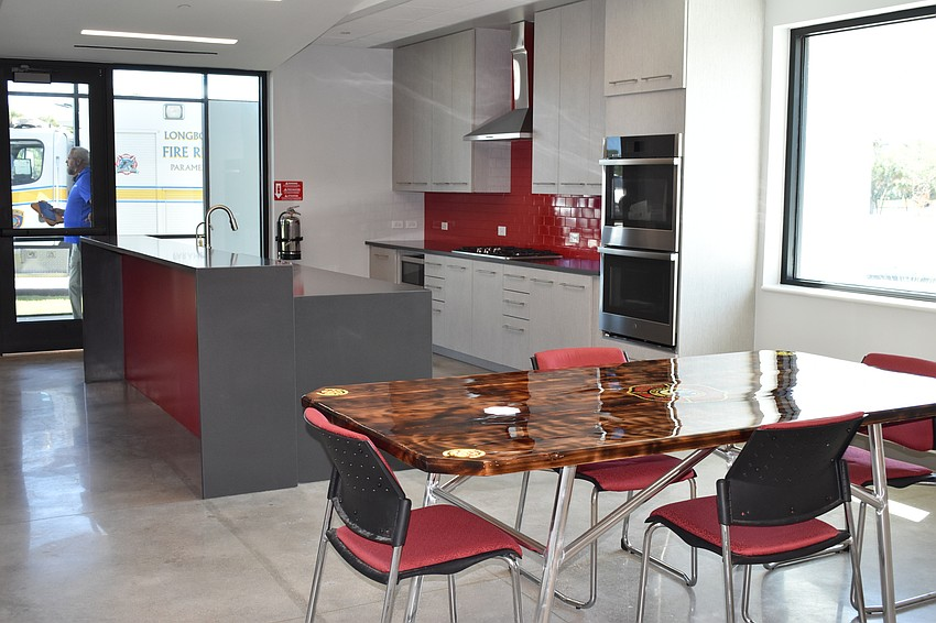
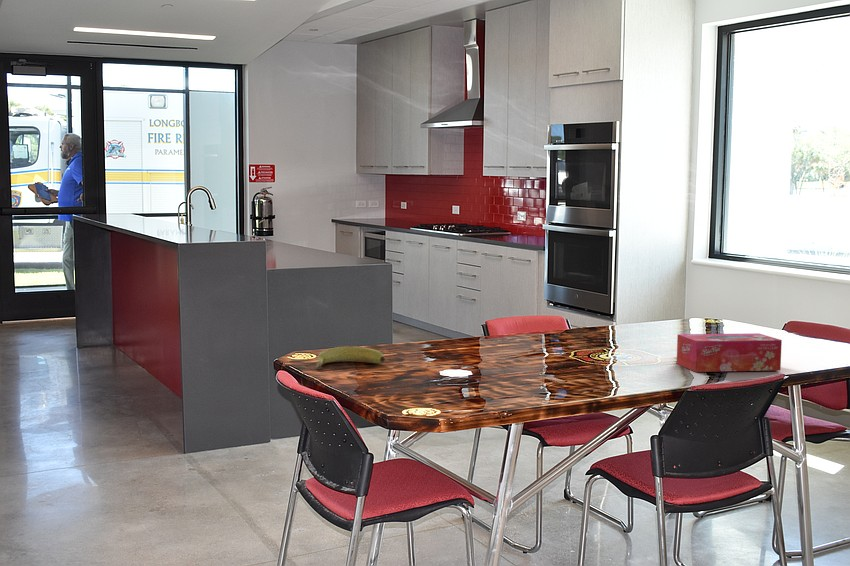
+ tissue box [676,332,783,373]
+ banana [314,345,386,369]
